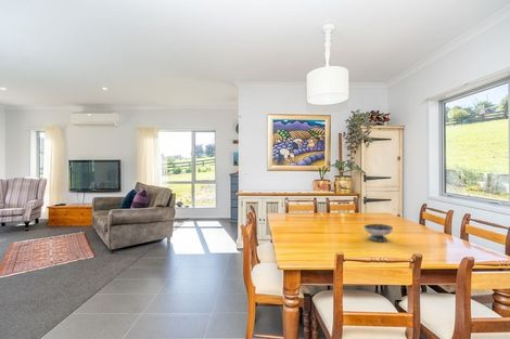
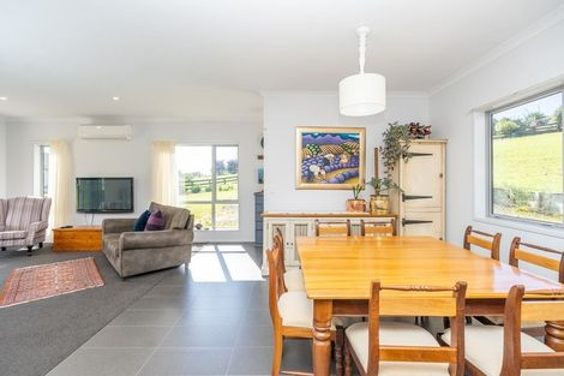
- bowl [362,223,394,243]
